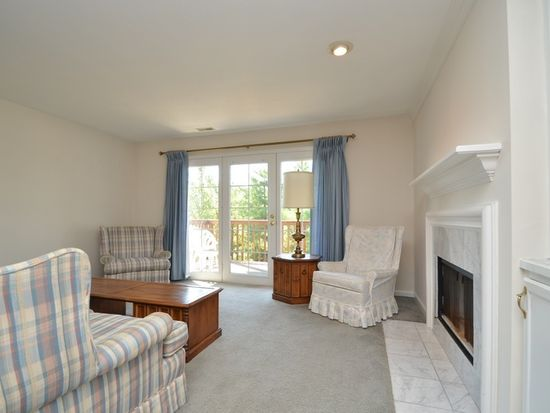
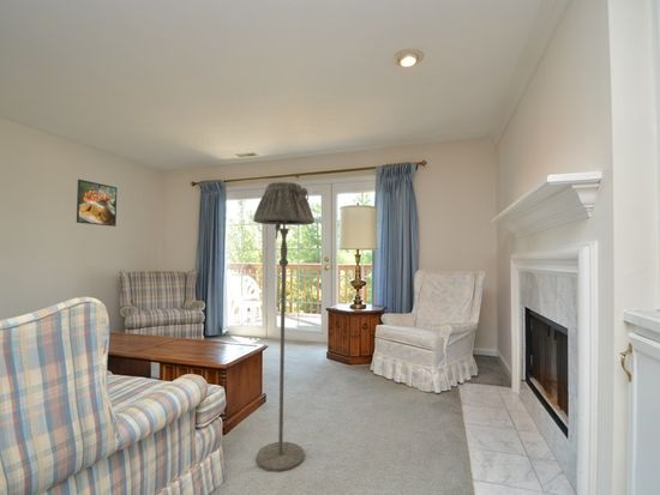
+ floor lamp [252,181,316,473]
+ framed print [76,179,118,228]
